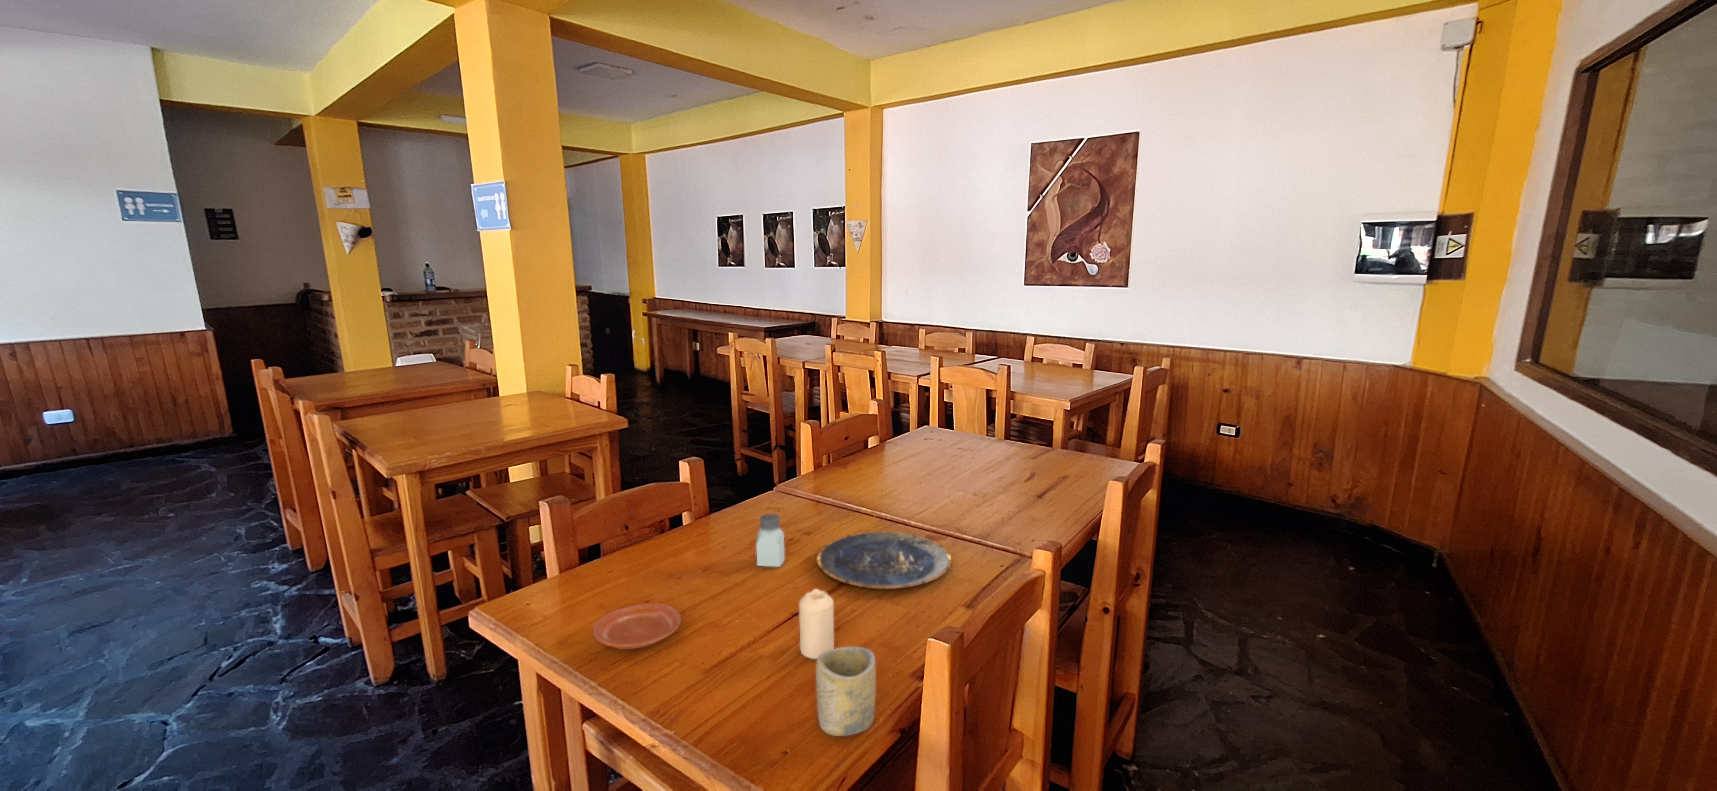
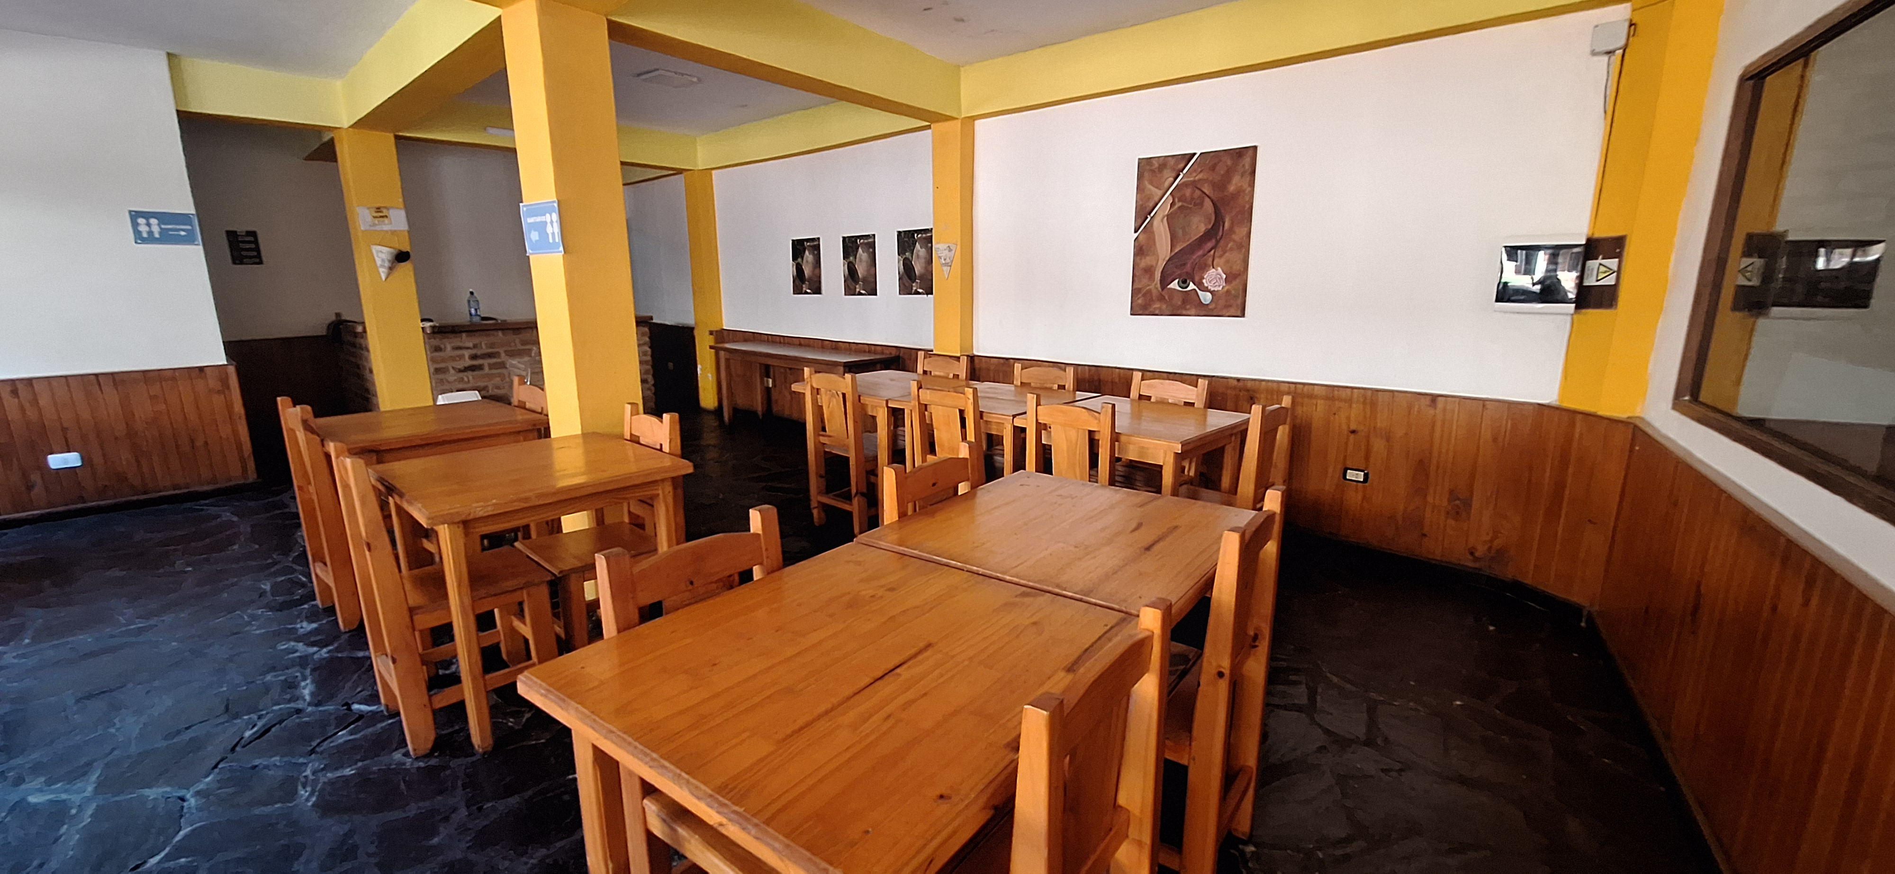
- saltshaker [756,513,785,568]
- candle [799,589,834,660]
- plate [592,603,681,650]
- plate [817,531,952,590]
- cup [815,645,876,736]
